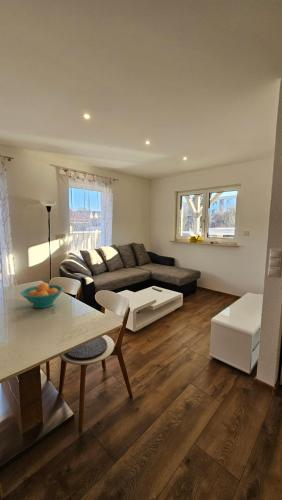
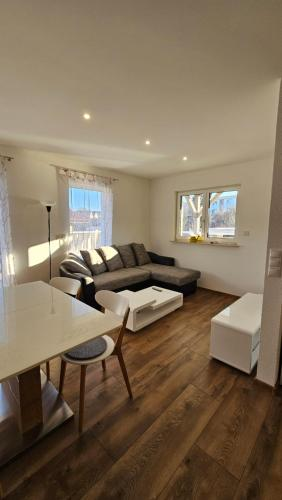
- fruit bowl [20,282,64,309]
